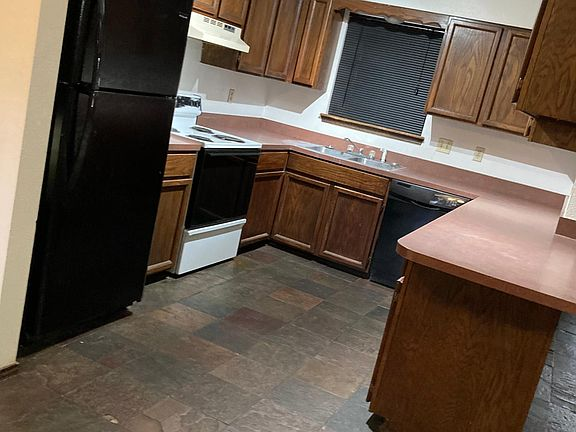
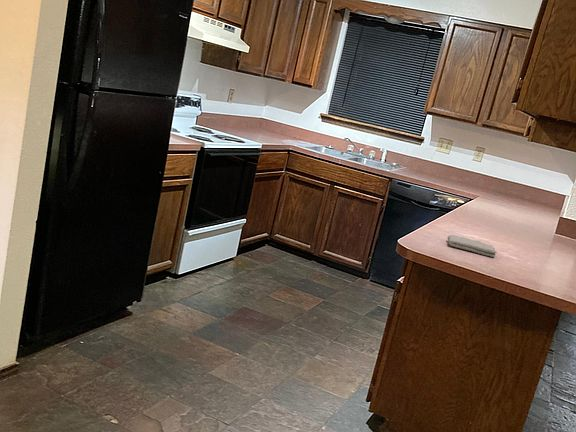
+ washcloth [447,234,498,258]
